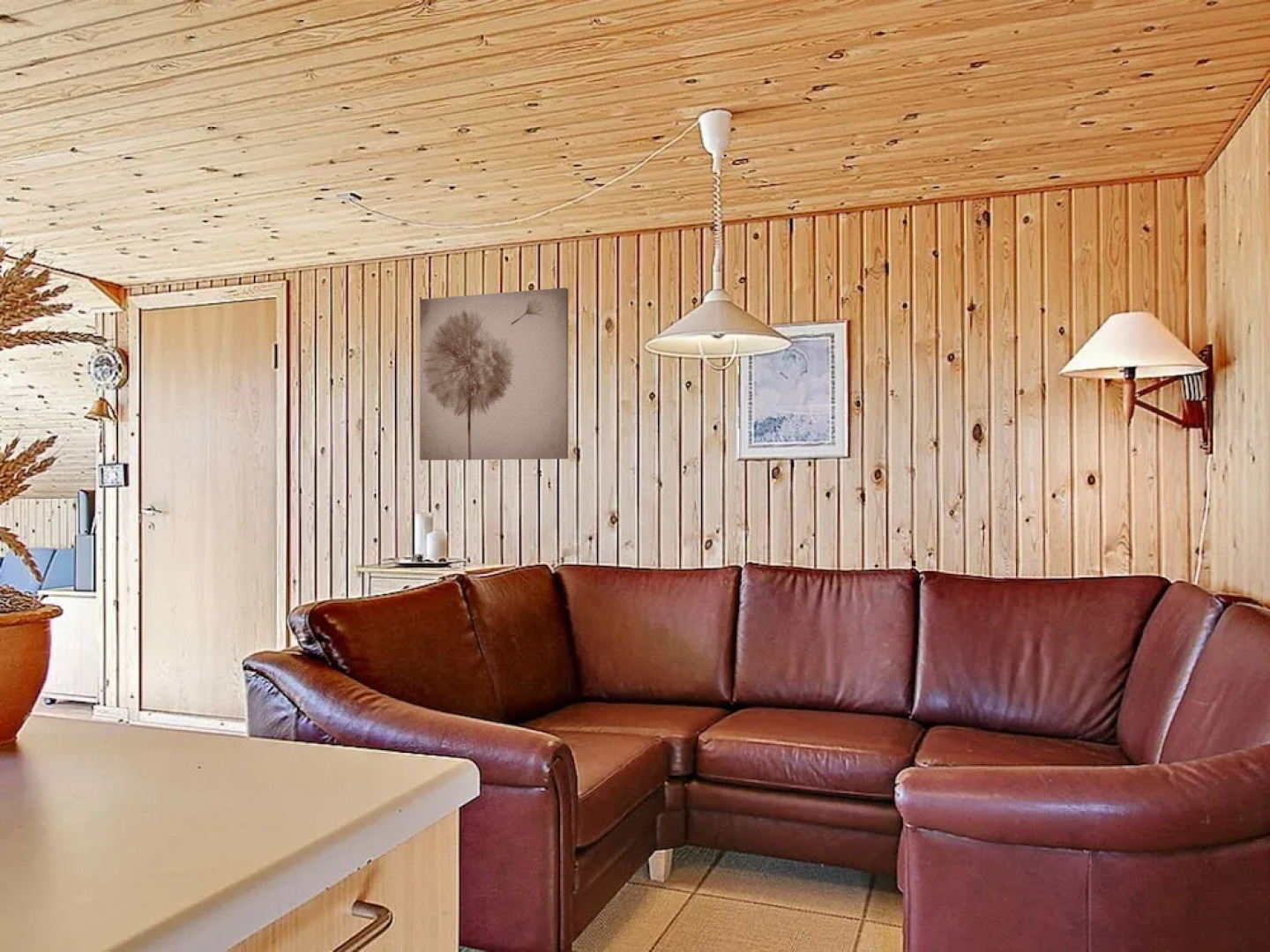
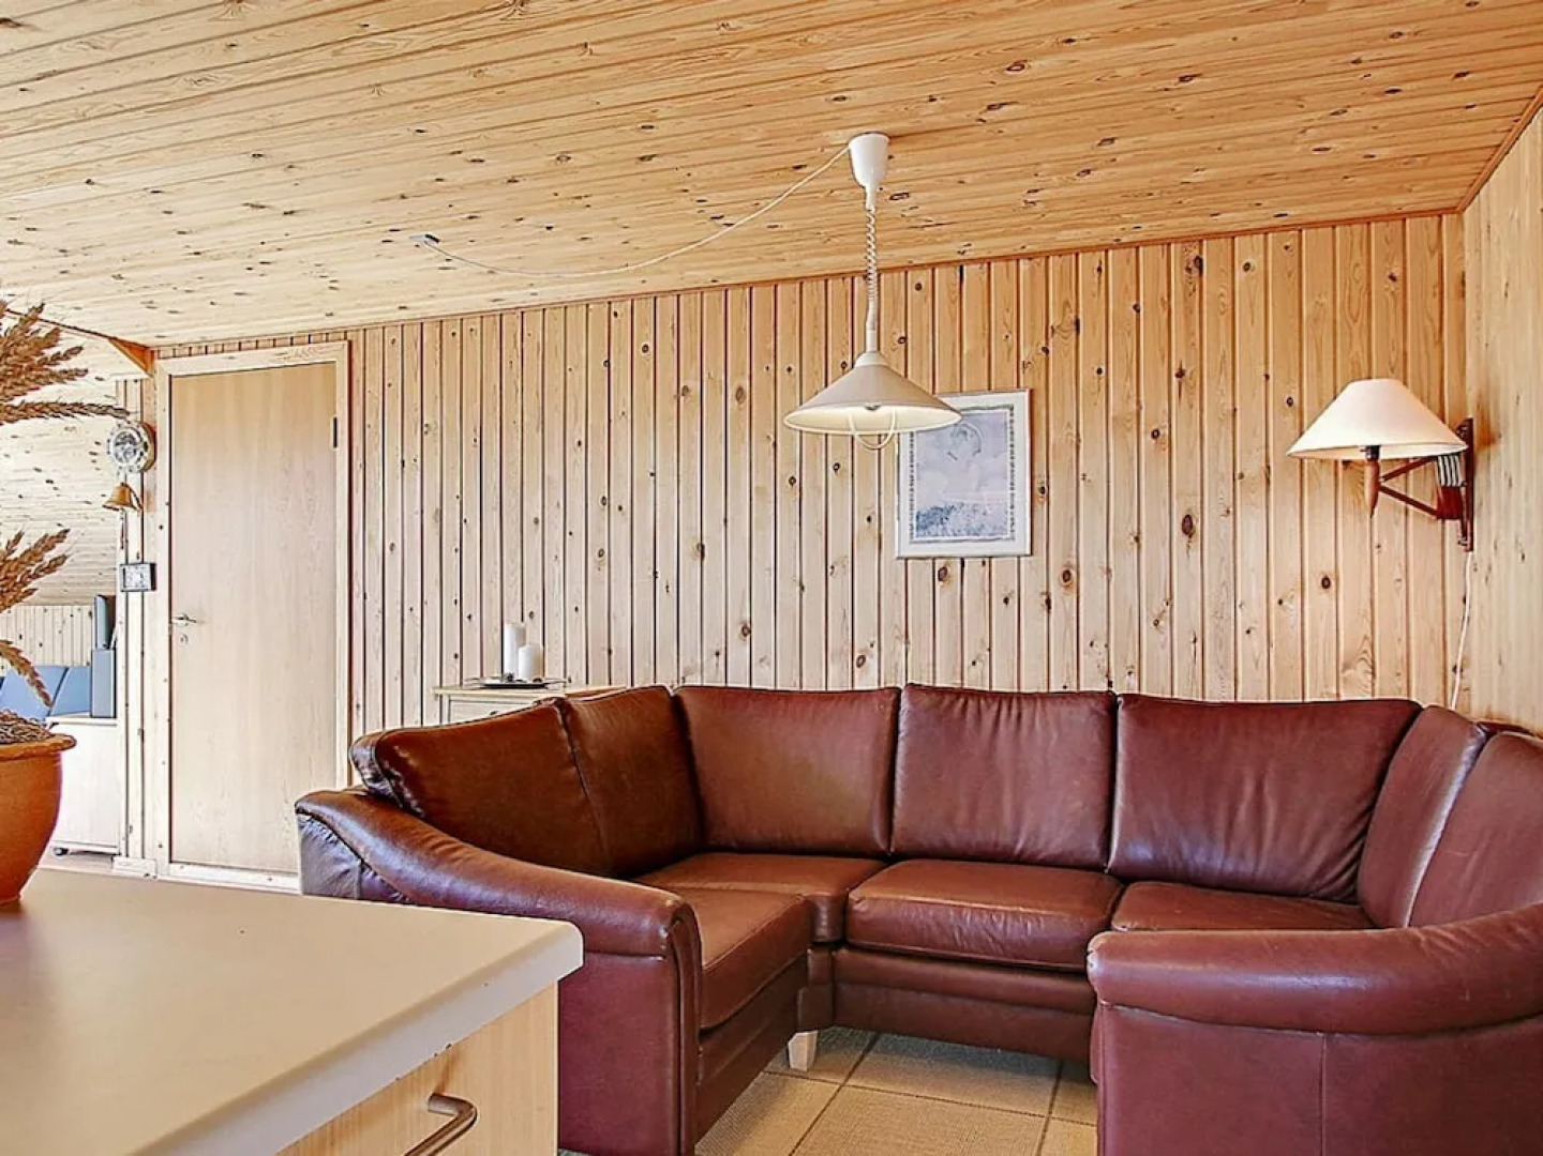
- wall art [419,286,569,461]
